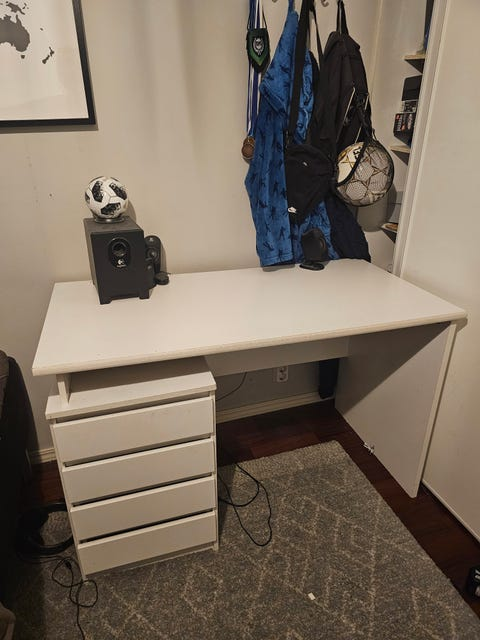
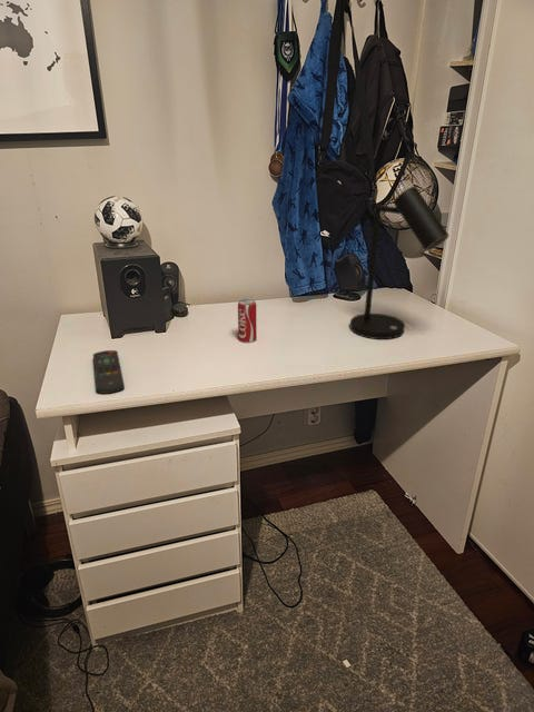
+ desk lamp [349,186,451,340]
+ remote control [92,349,126,395]
+ beverage can [237,298,258,344]
